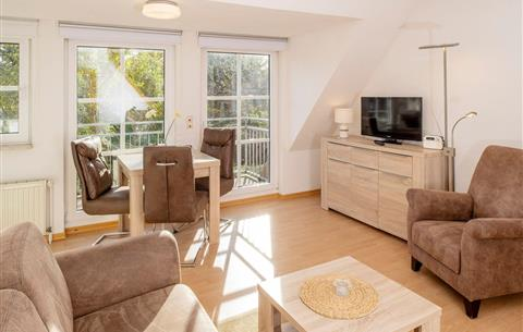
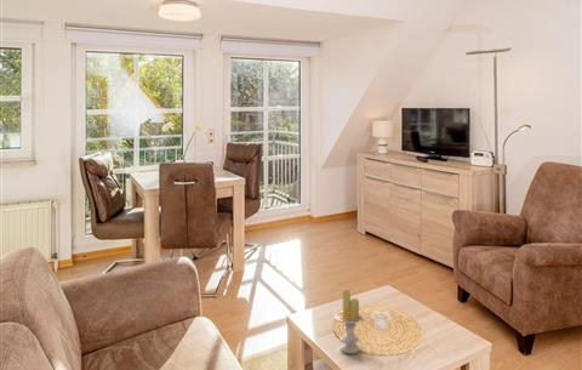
+ candle [332,288,367,354]
